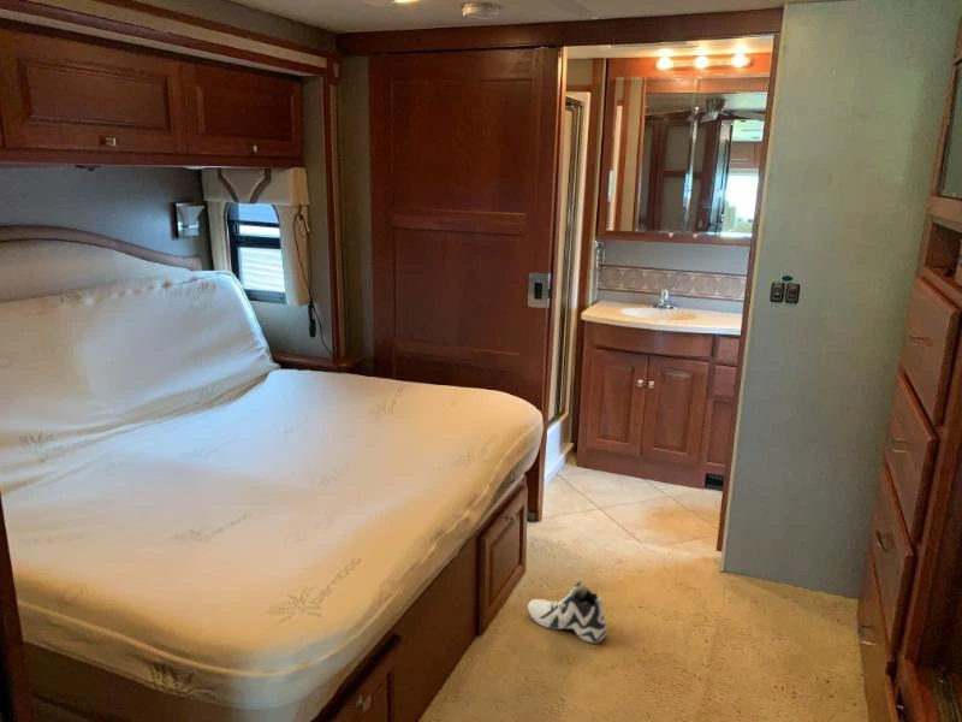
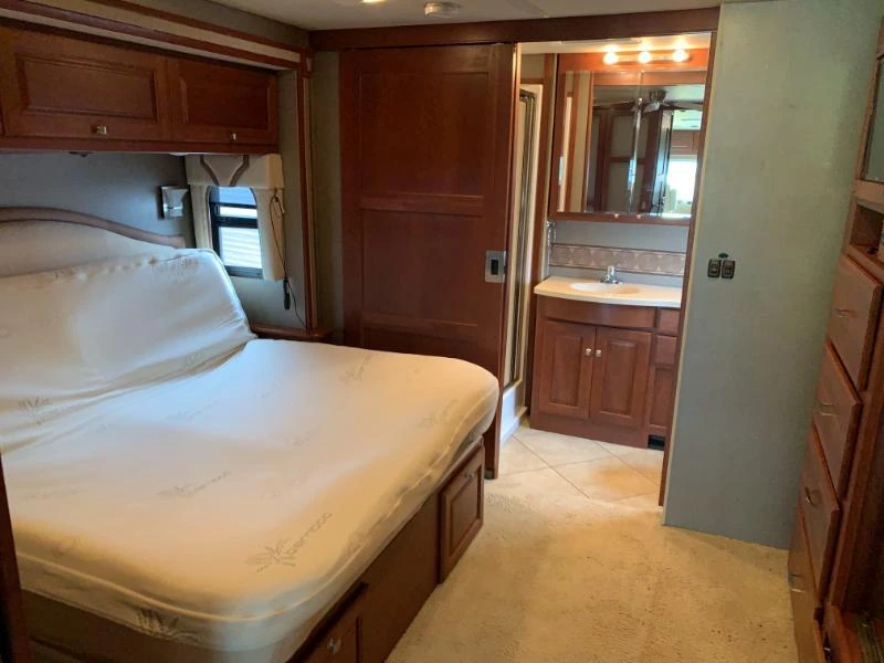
- sneaker [527,580,607,644]
